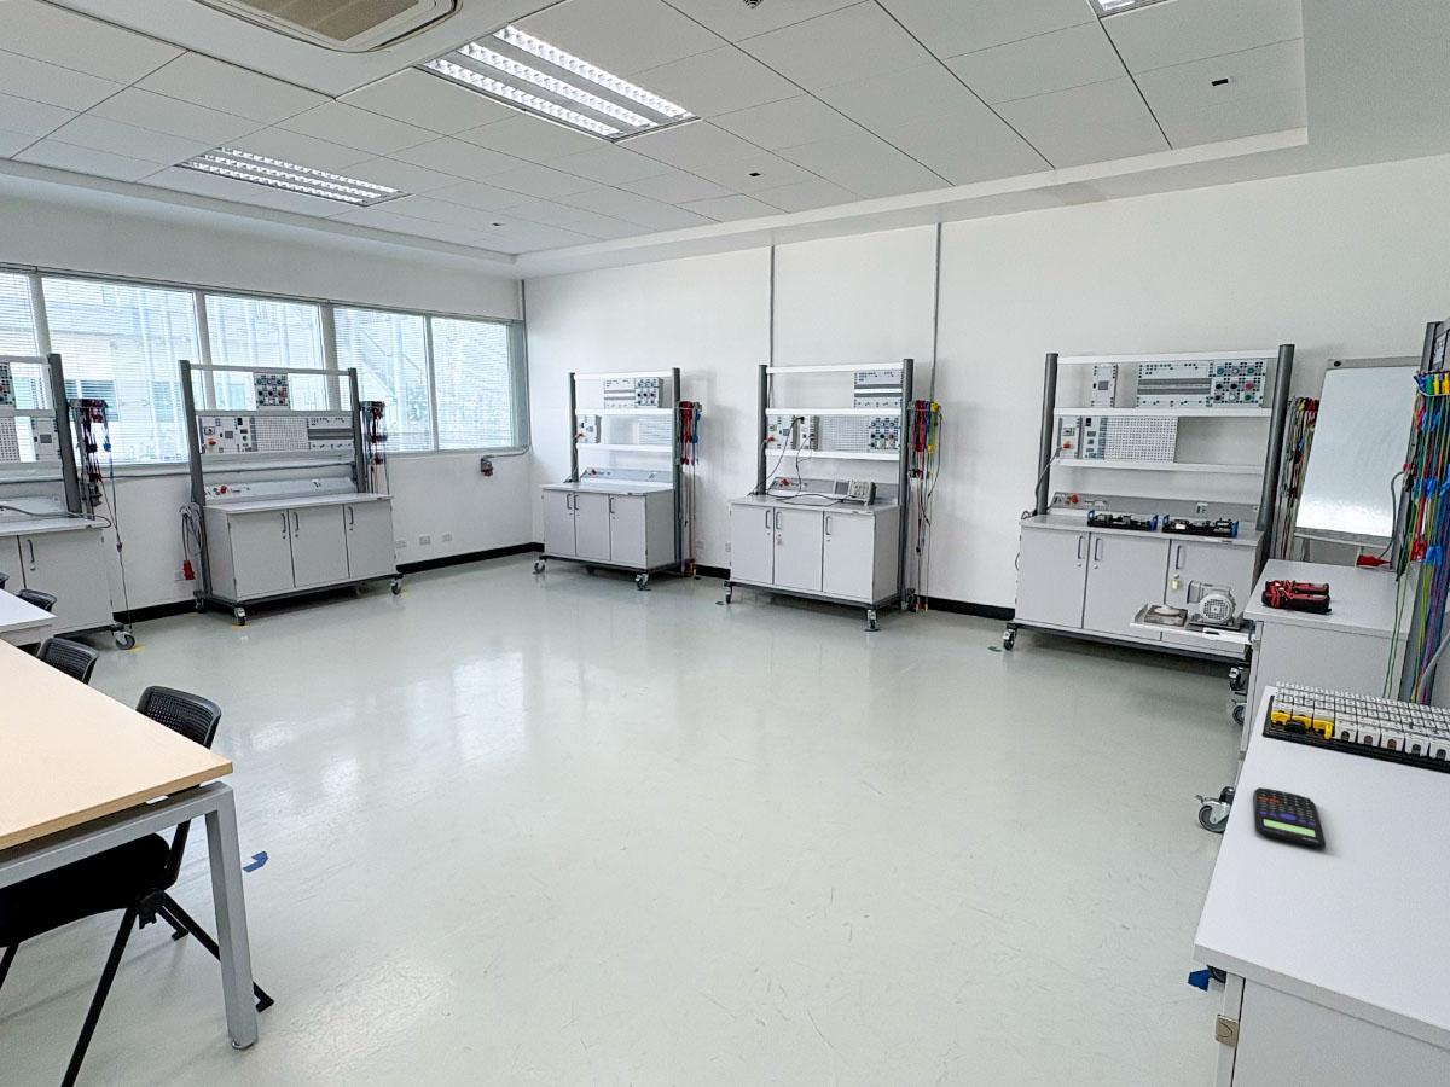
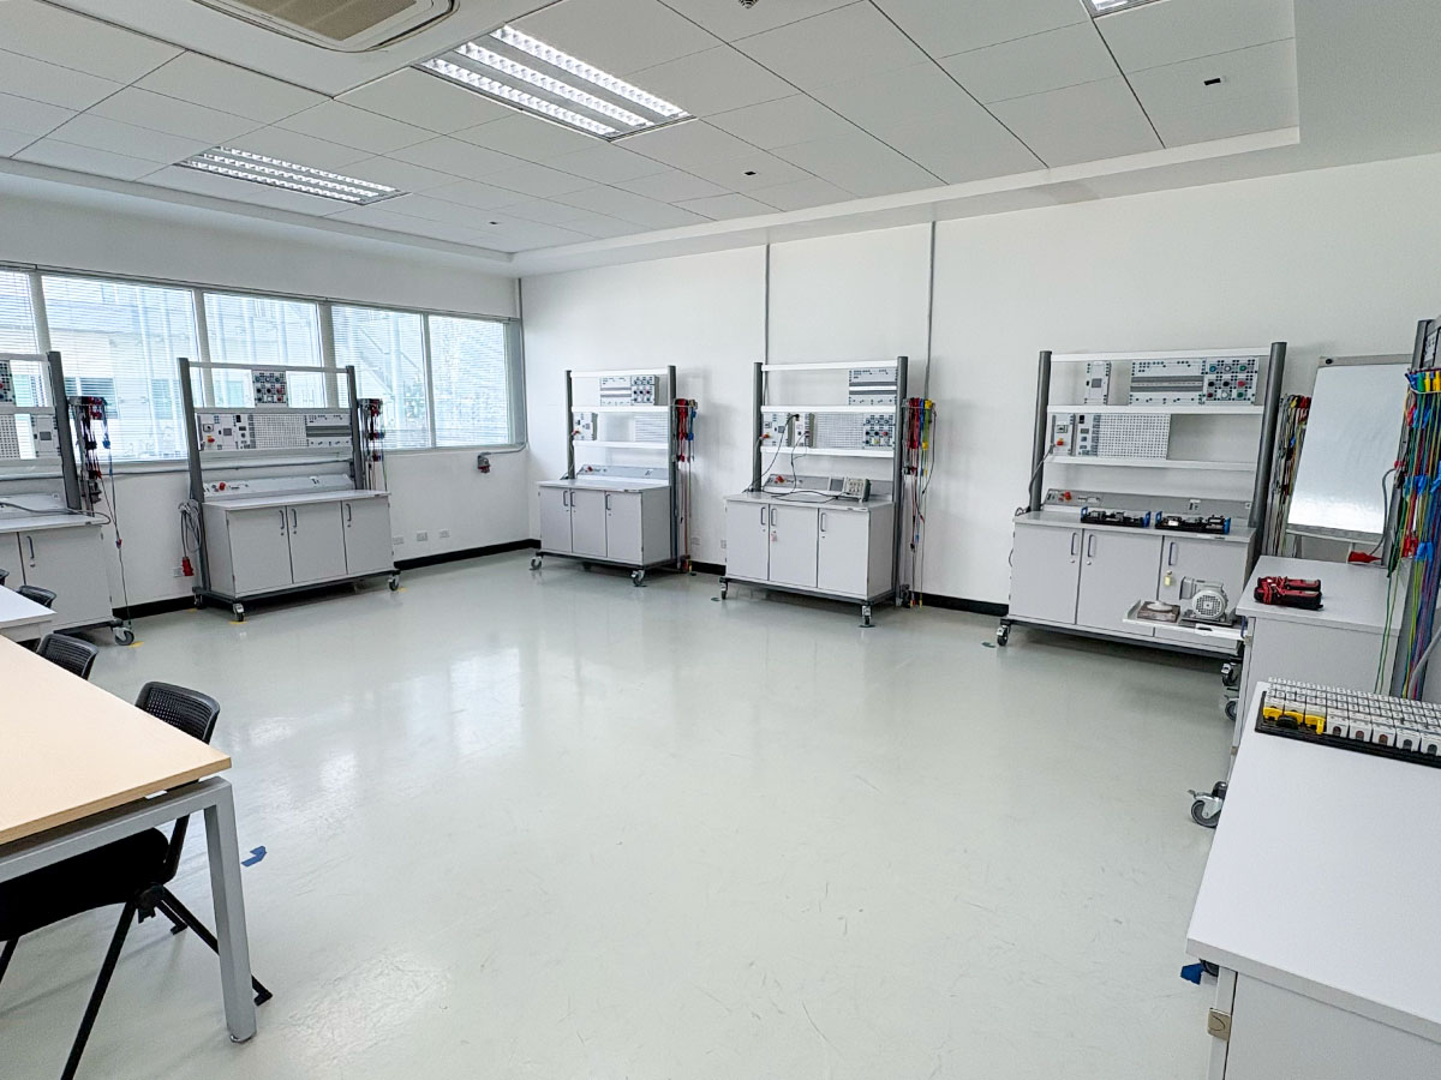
- calculator [1252,786,1327,849]
